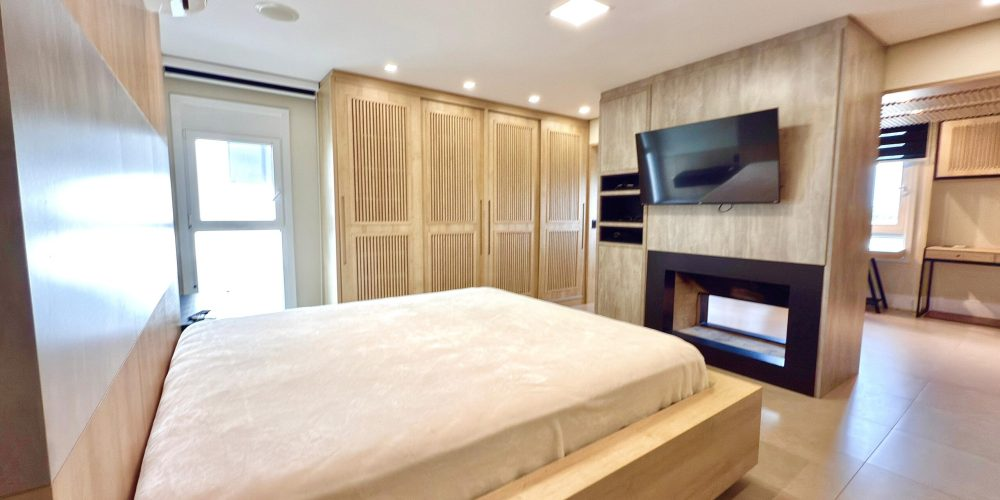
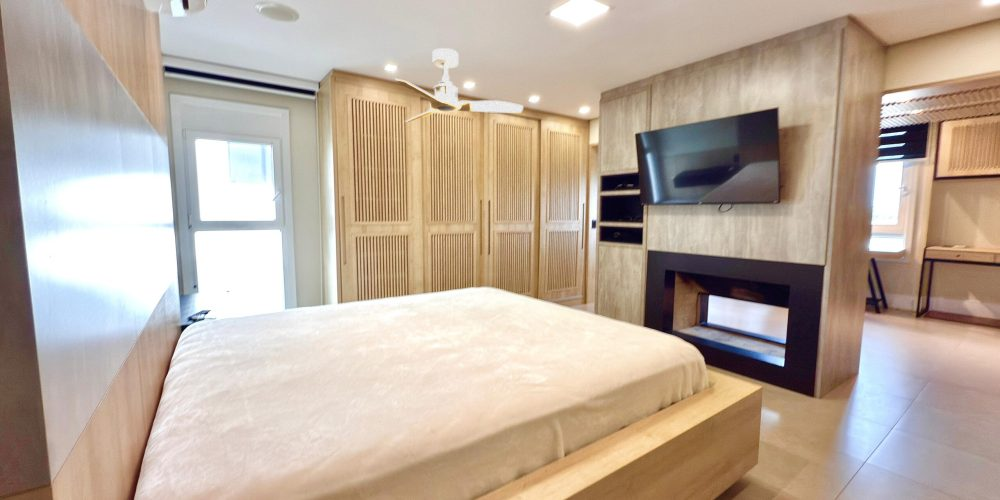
+ ceiling fan [394,47,524,123]
